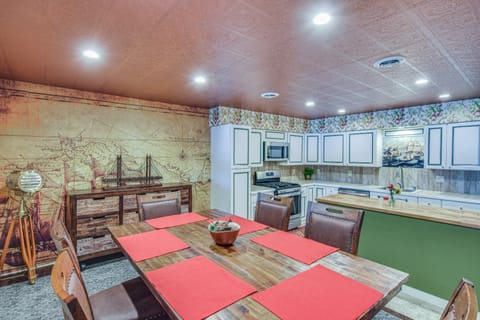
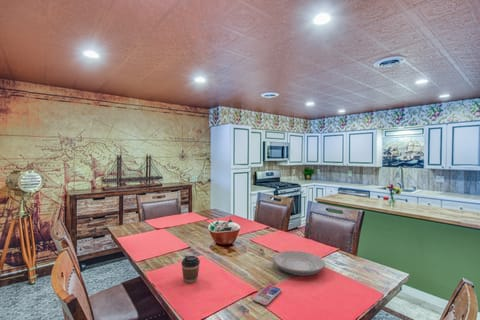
+ plate [272,250,326,277]
+ coffee cup [180,255,201,284]
+ smartphone [252,284,282,306]
